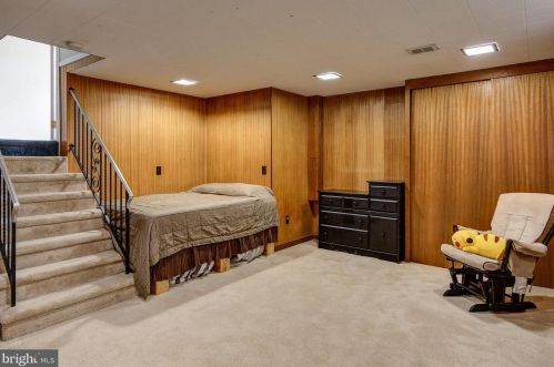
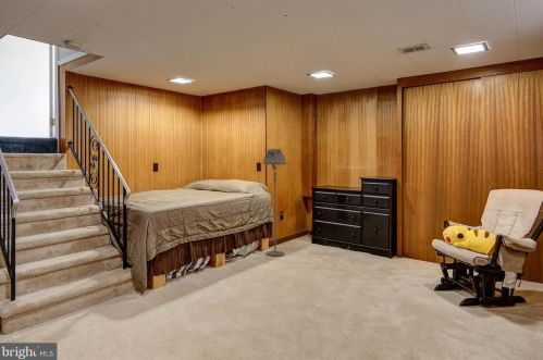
+ floor lamp [262,148,287,257]
